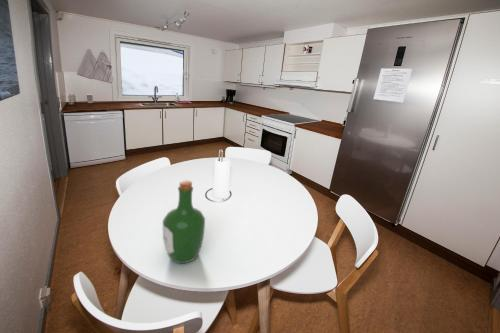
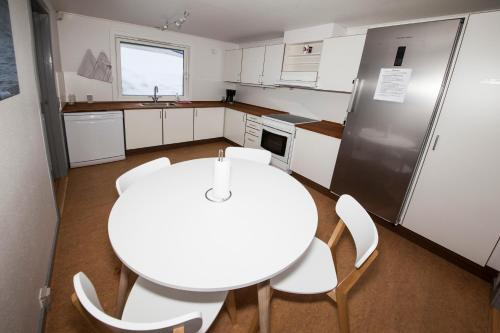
- wine bottle [162,179,206,264]
